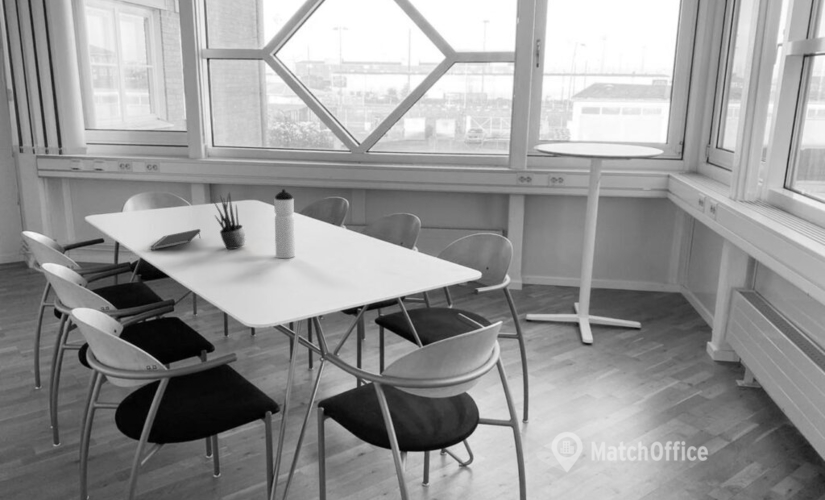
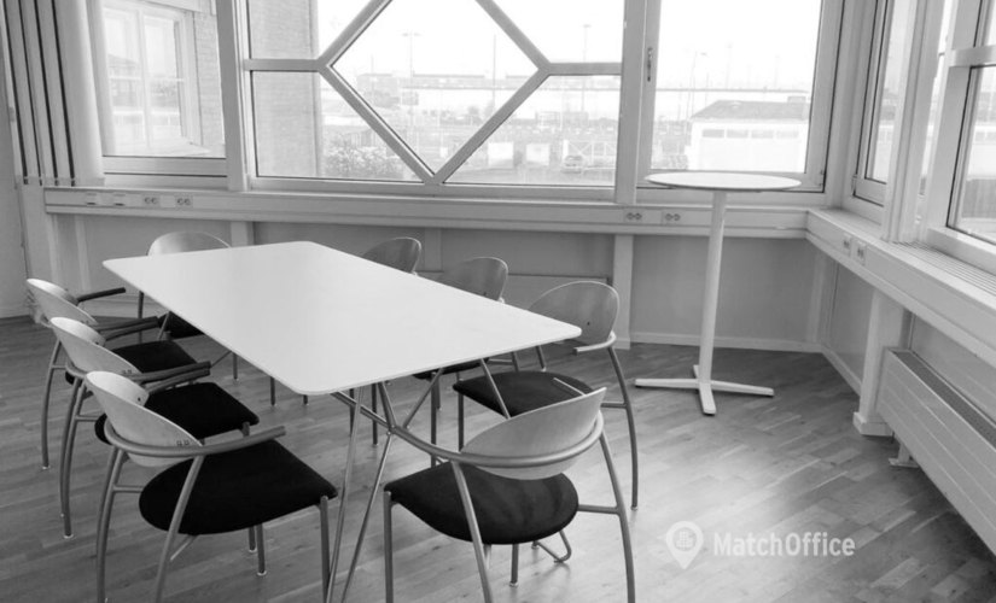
- notepad [149,228,201,251]
- water bottle [273,188,296,259]
- potted plant [212,191,246,250]
